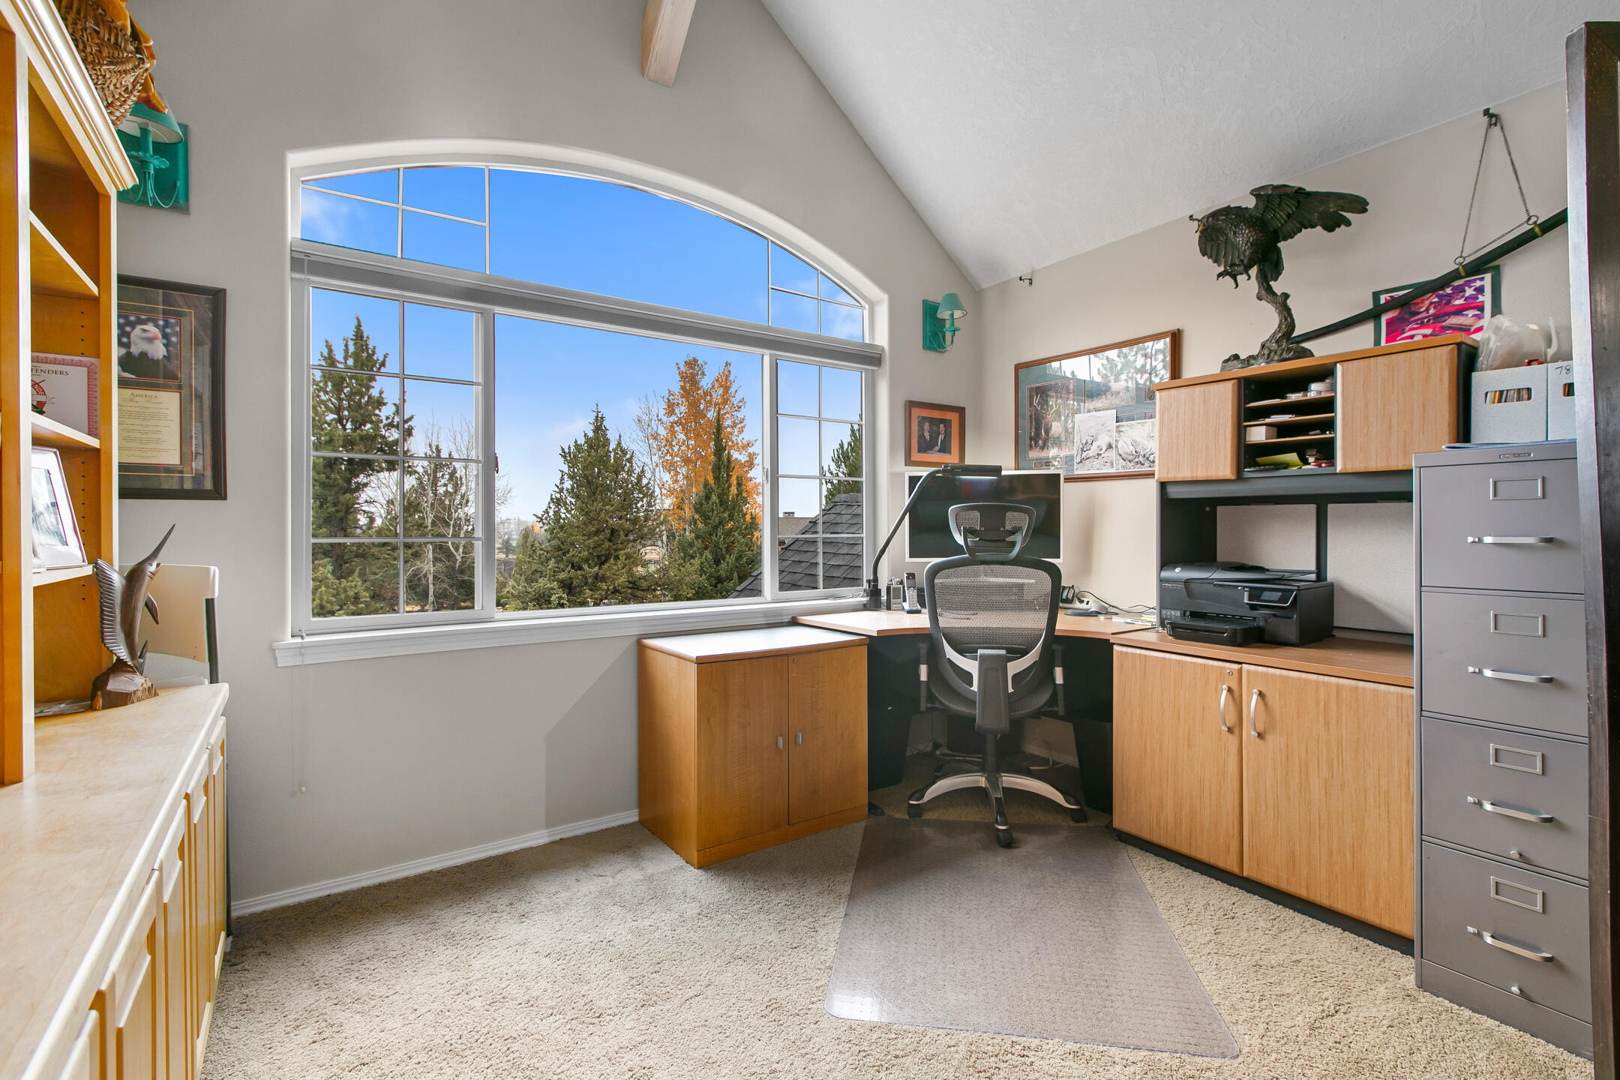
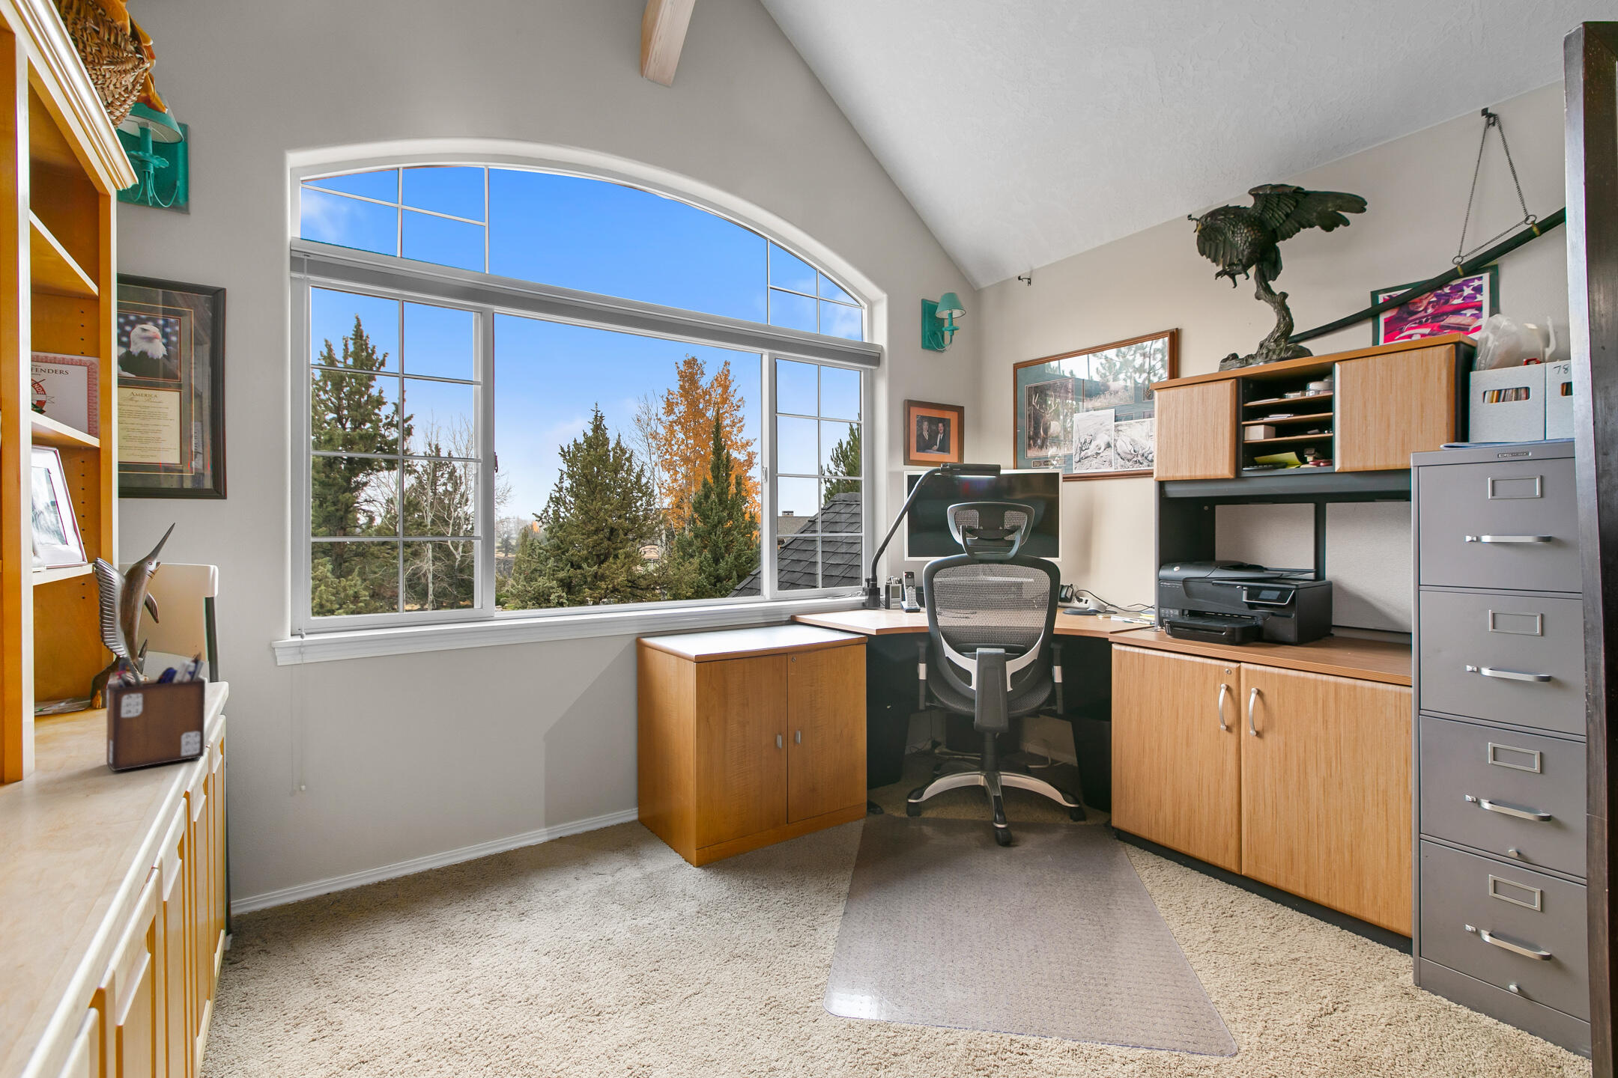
+ desk organizer [106,651,206,772]
